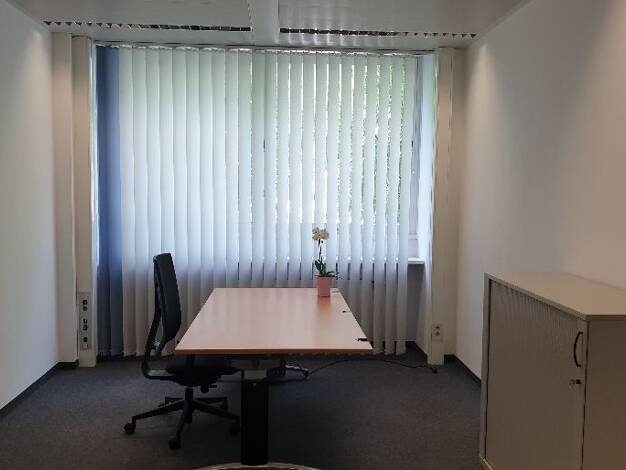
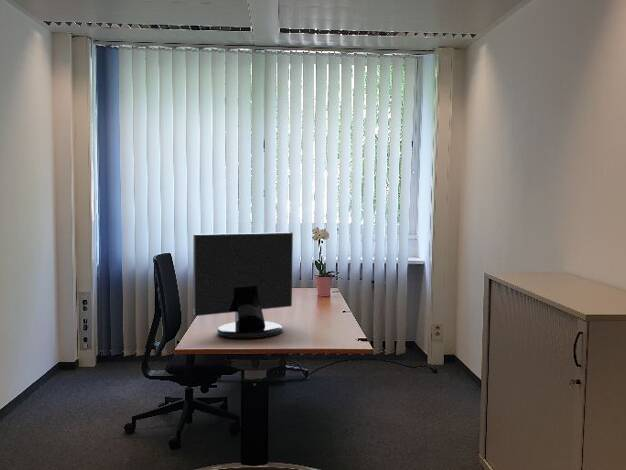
+ monitor [192,231,294,339]
